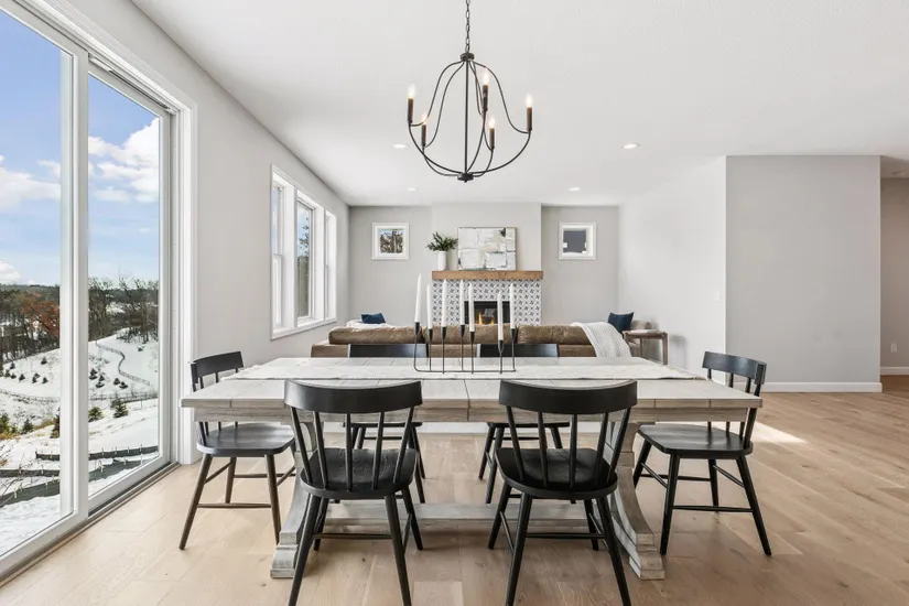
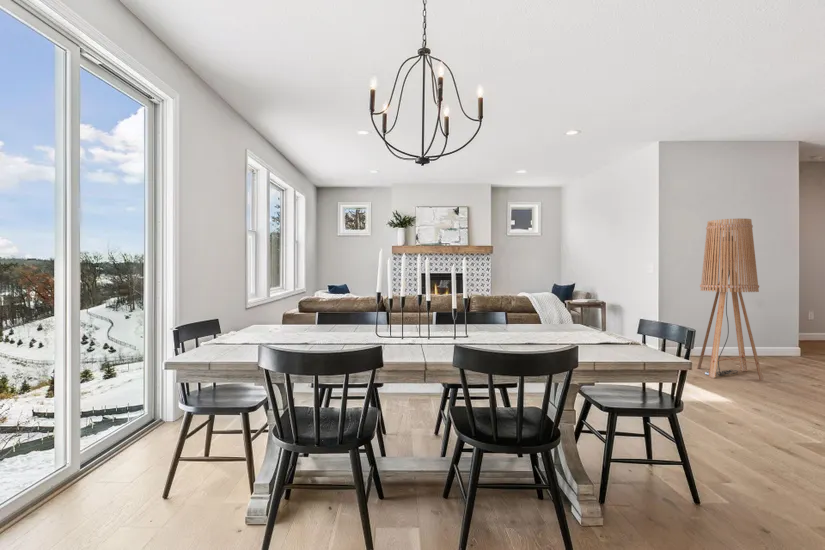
+ floor lamp [696,218,764,381]
